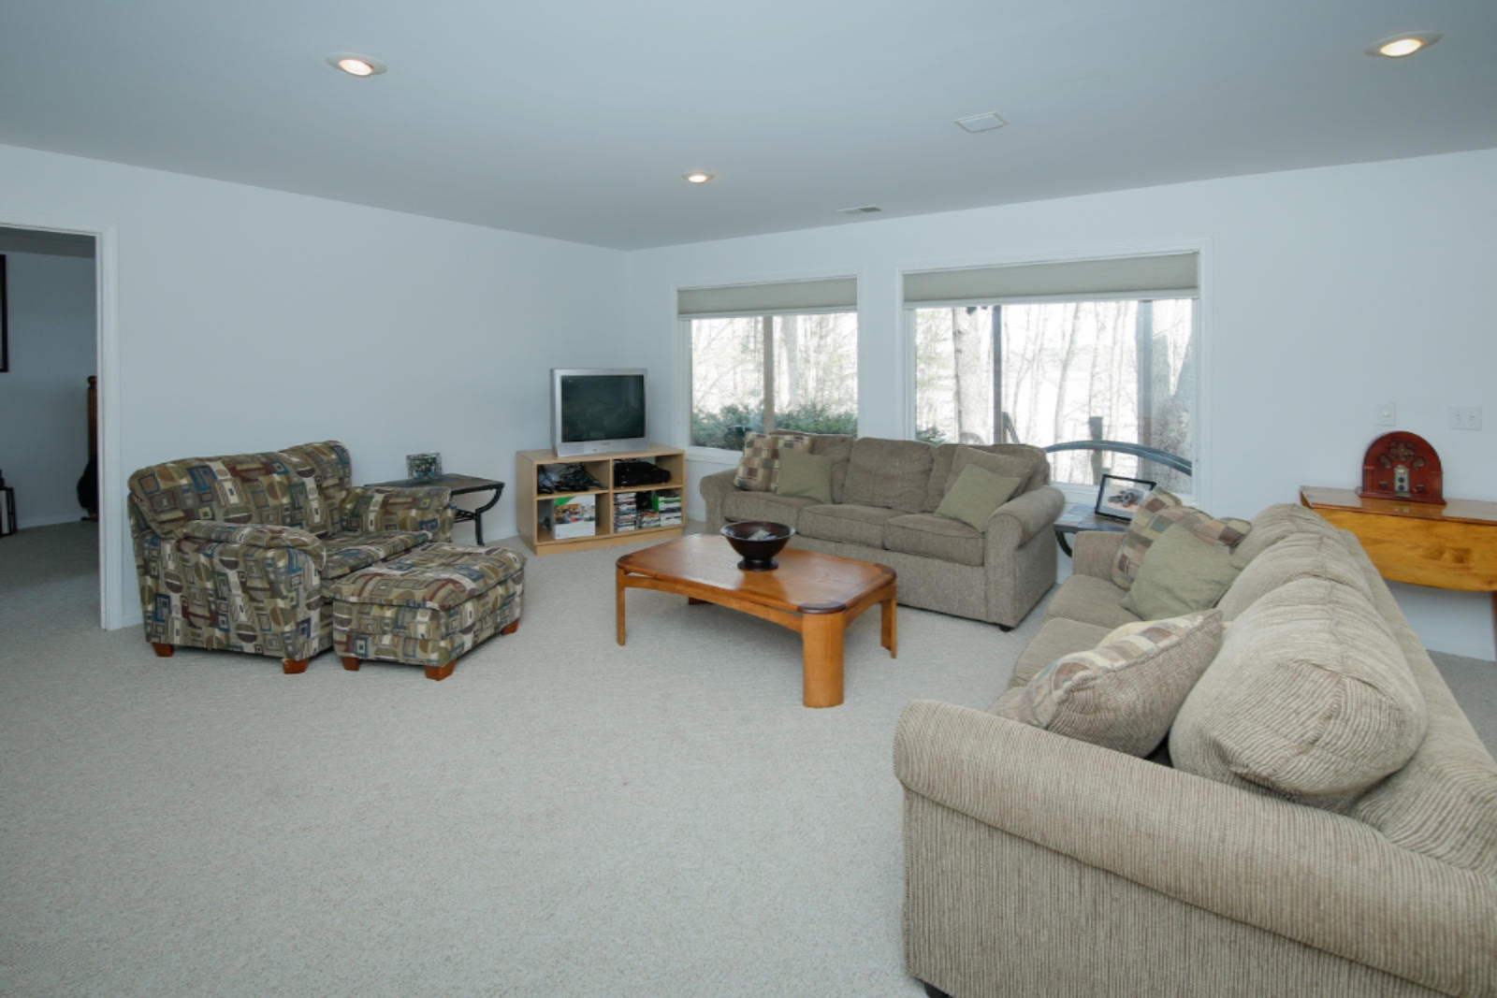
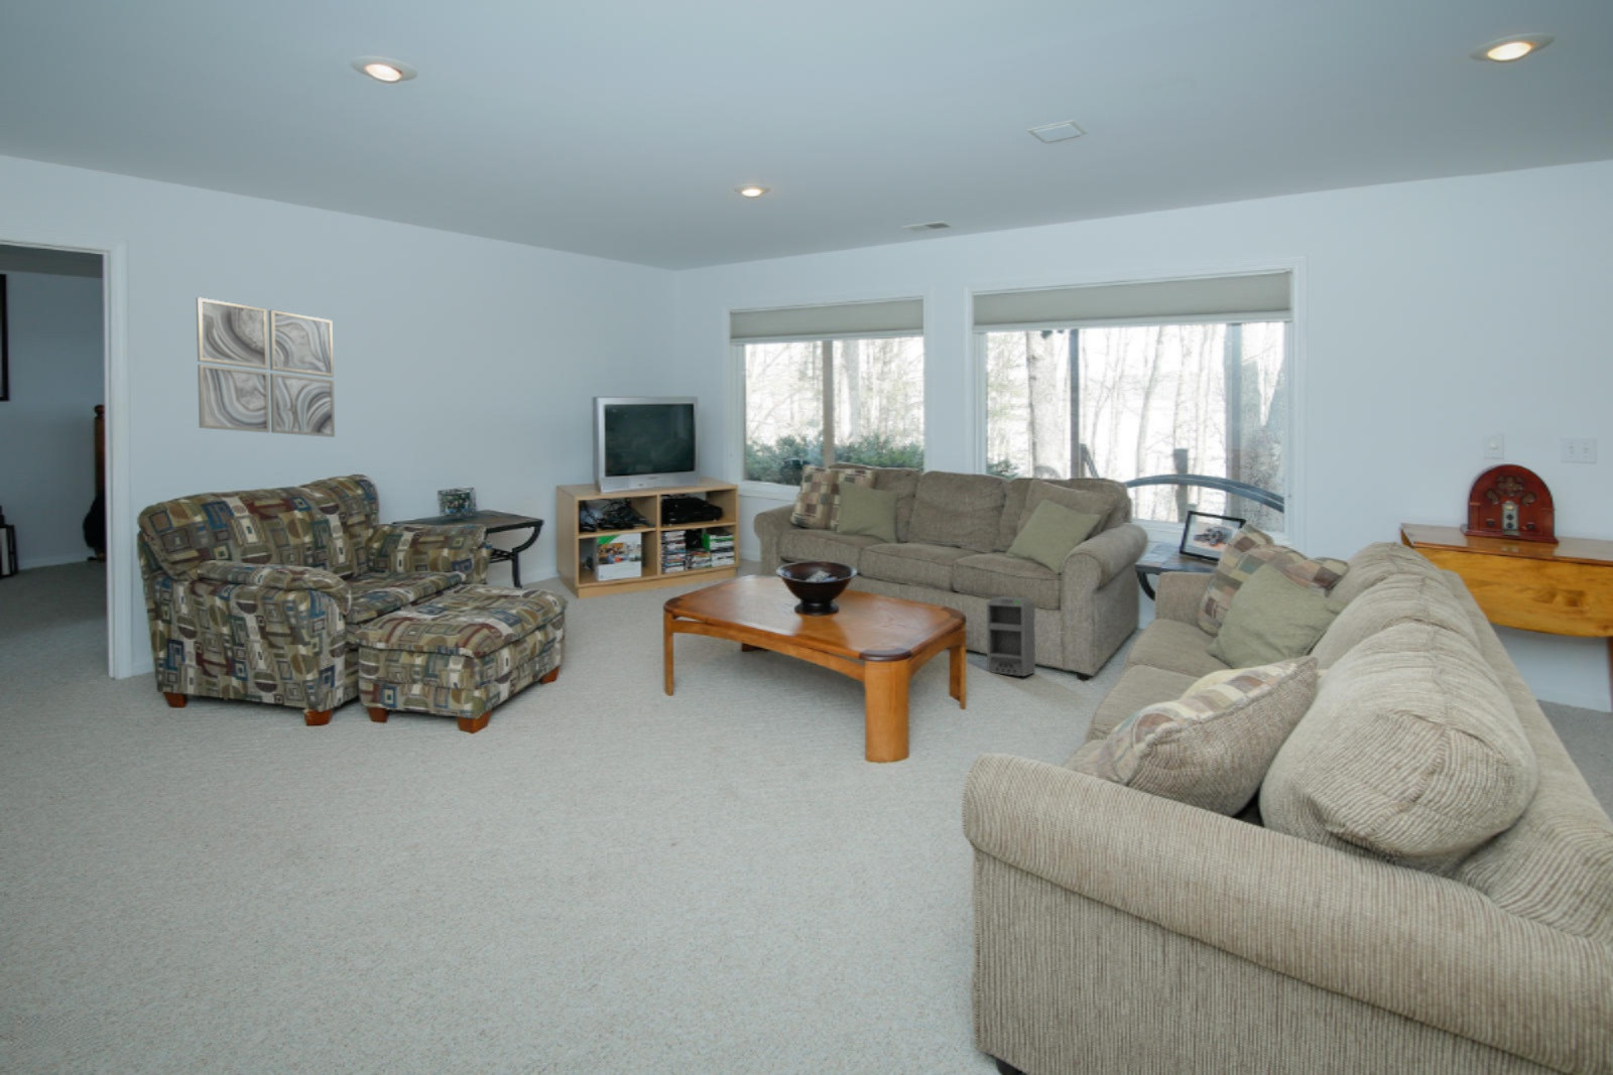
+ speaker [987,595,1037,677]
+ wall art [196,296,336,438]
